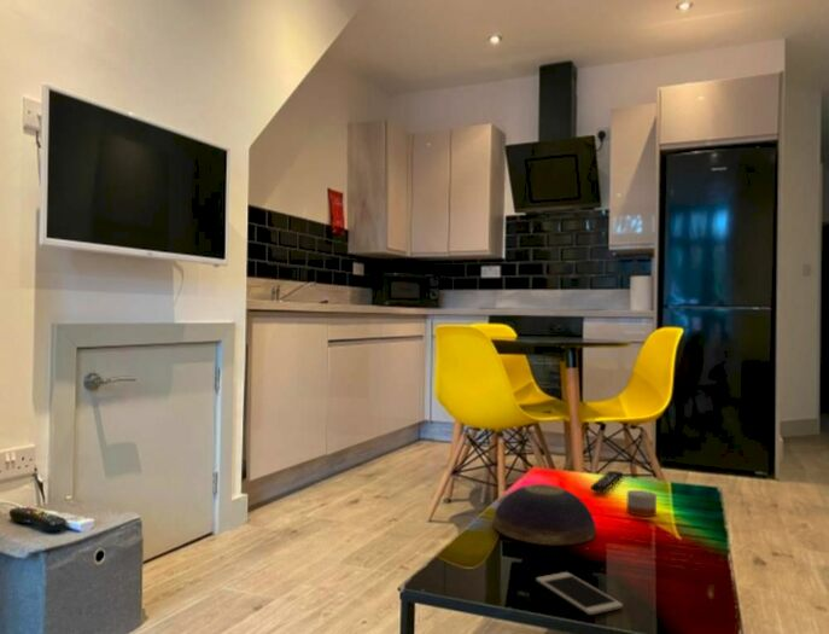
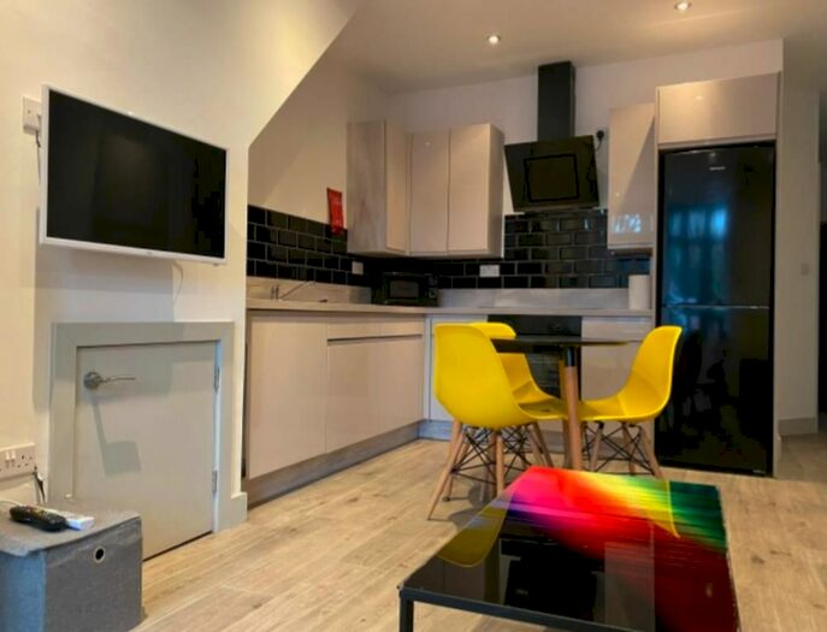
- decorative bowl [491,483,597,546]
- remote control [590,470,624,493]
- cell phone [535,571,624,616]
- candle [625,489,658,517]
